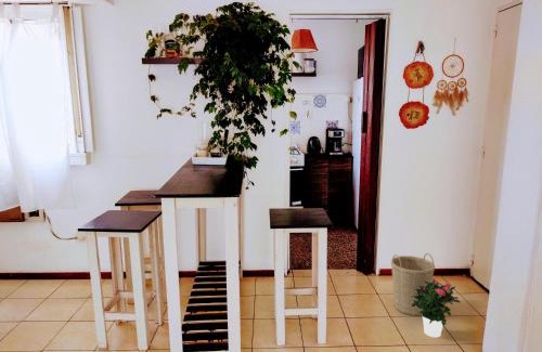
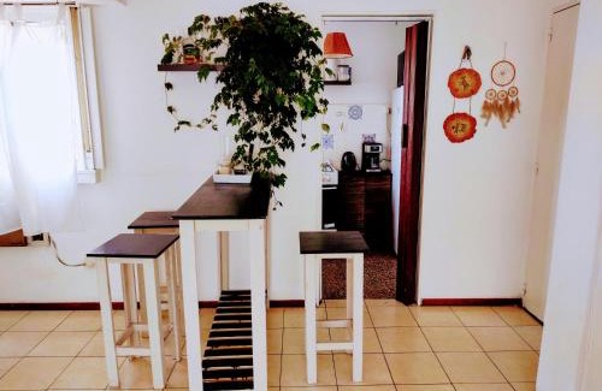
- basket [390,252,436,316]
- potted flower [411,277,461,338]
